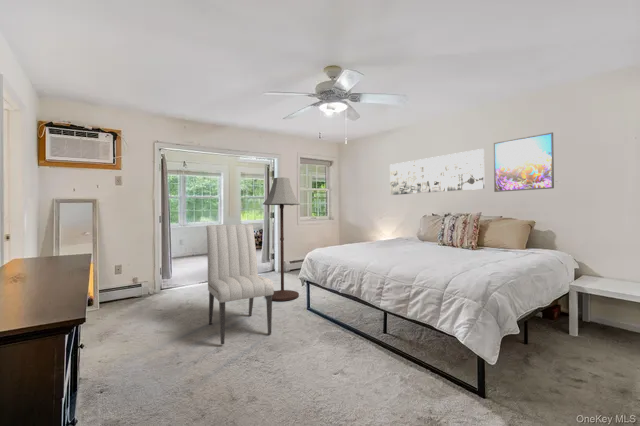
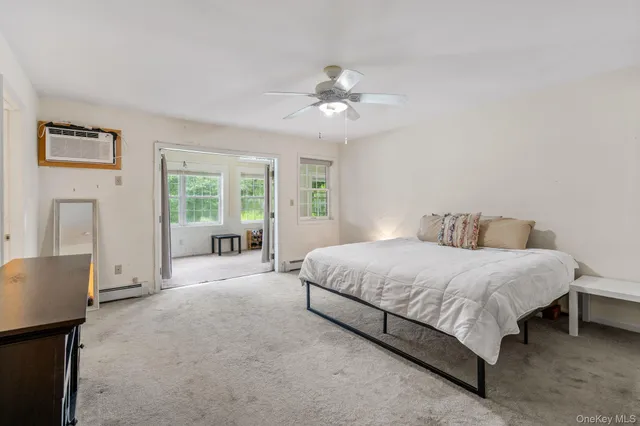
- floor lamp [262,177,301,302]
- chair [205,223,275,346]
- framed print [493,131,555,193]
- wall art [389,148,485,196]
